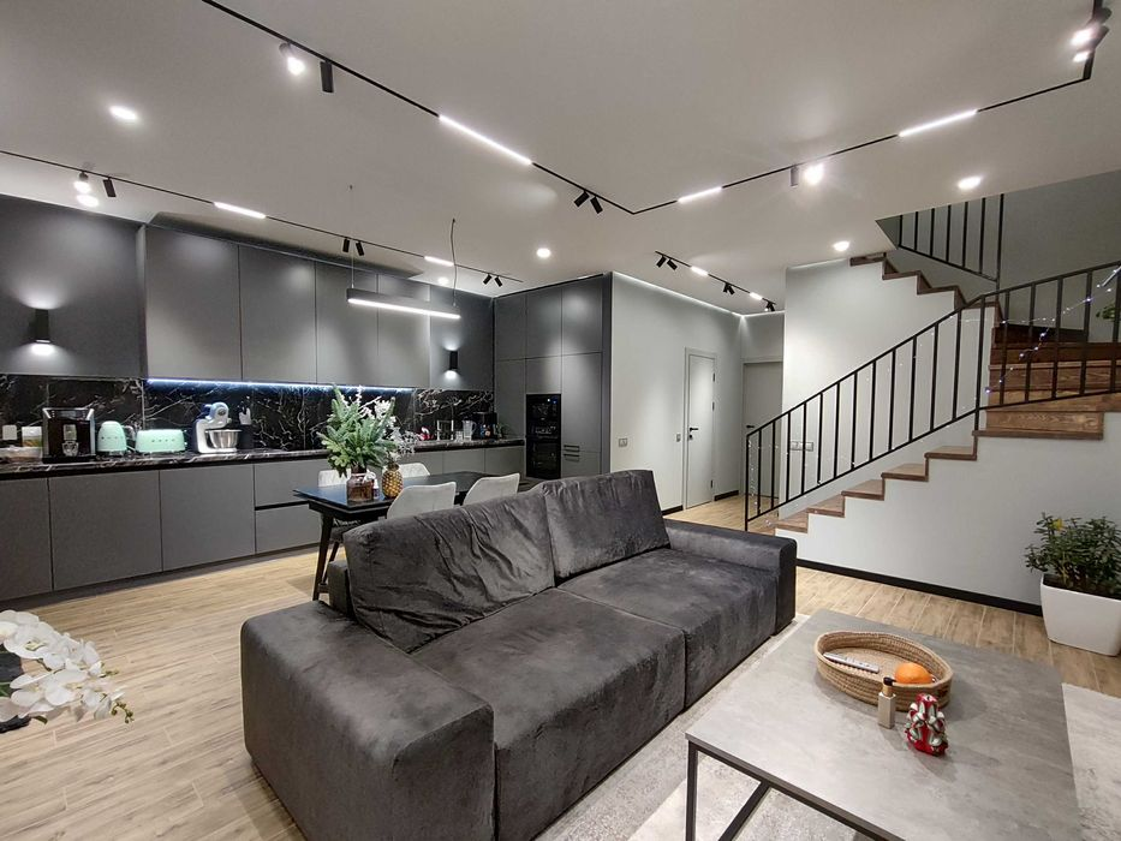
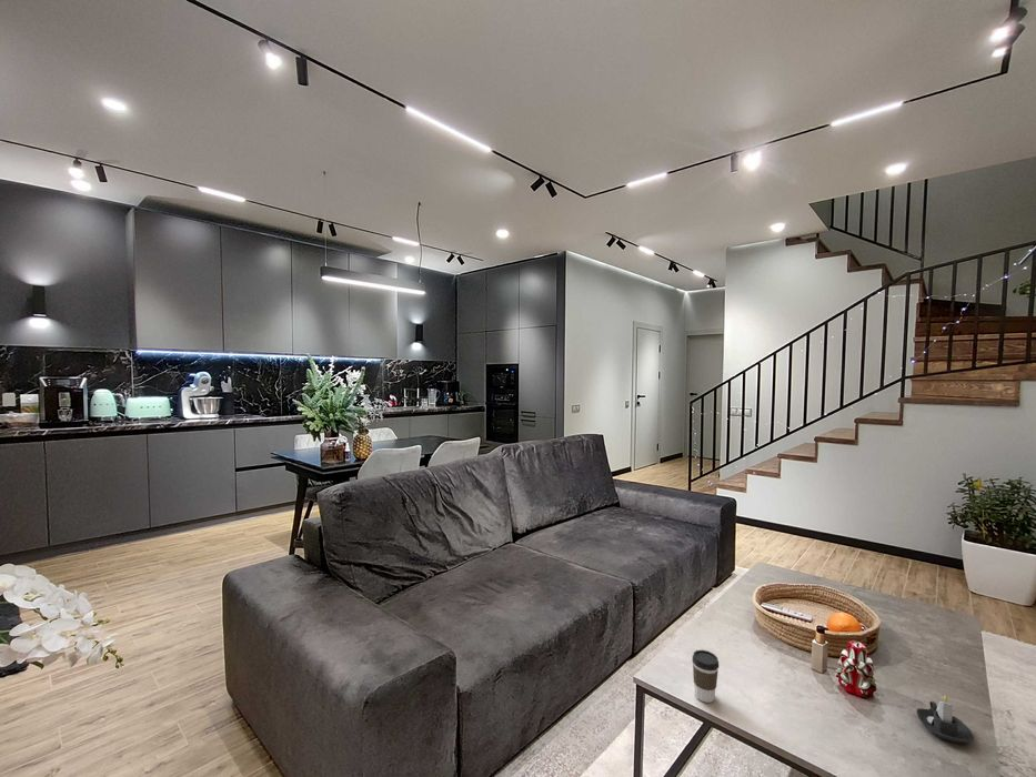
+ candle [915,693,975,745]
+ coffee cup [692,649,720,704]
